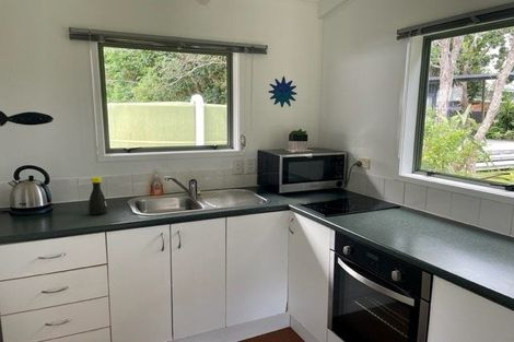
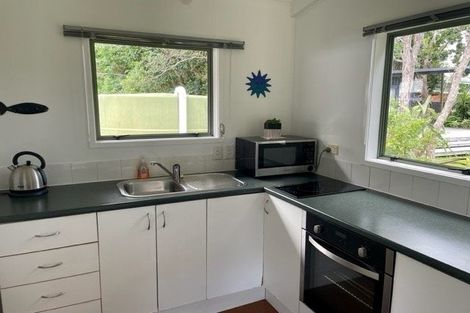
- bottle [87,176,108,216]
